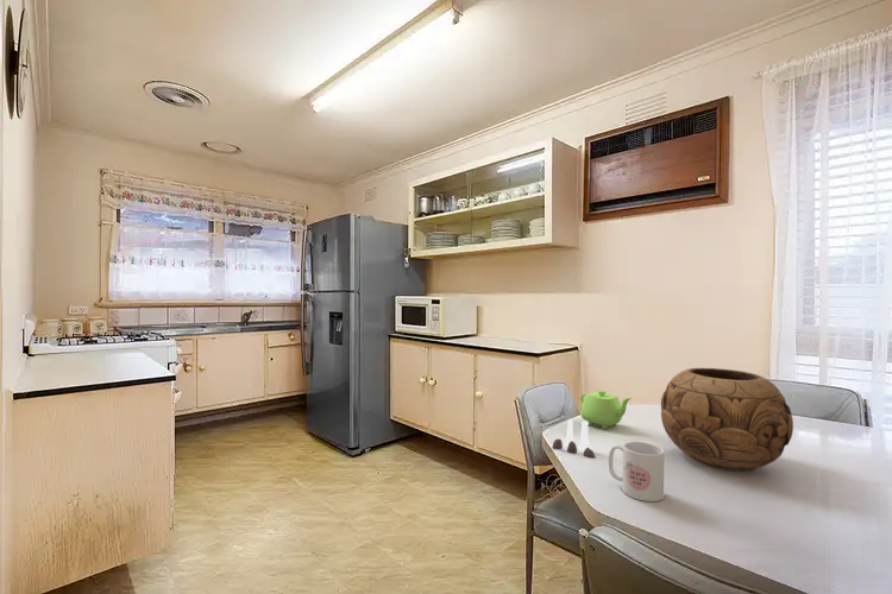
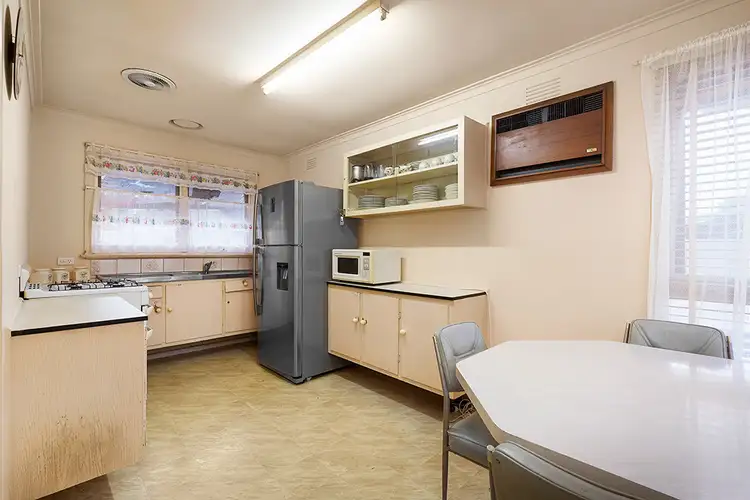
- decorative bowl [660,367,794,473]
- mug [608,441,666,503]
- salt and pepper shaker set [551,418,596,459]
- teapot [579,390,633,430]
